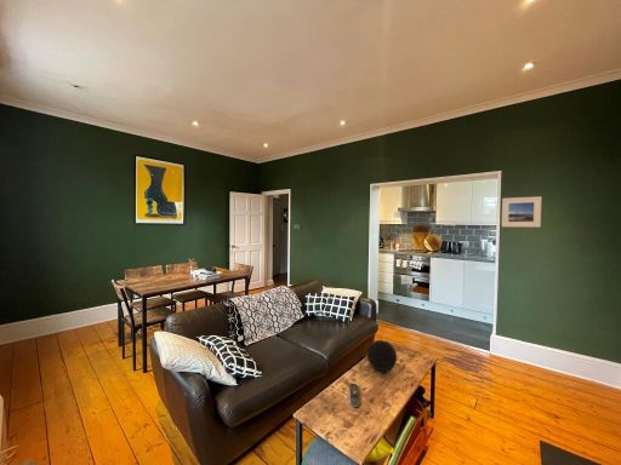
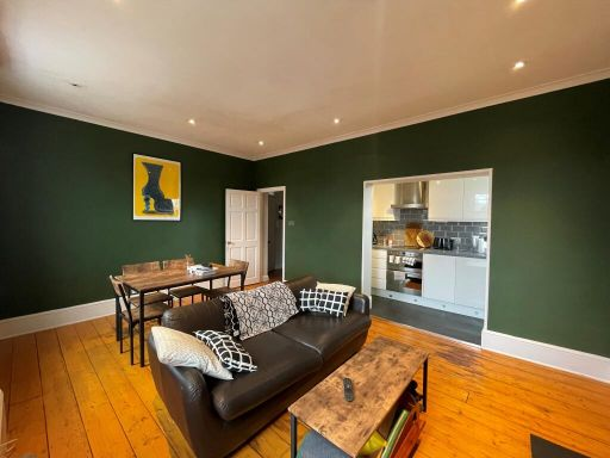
- decorative orb [366,339,398,373]
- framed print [501,195,542,229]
